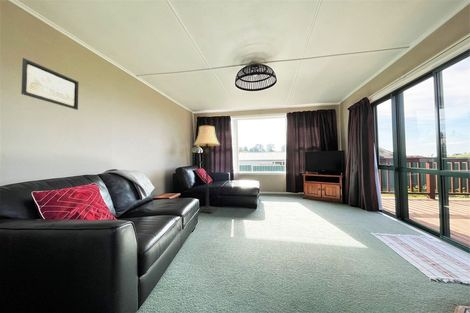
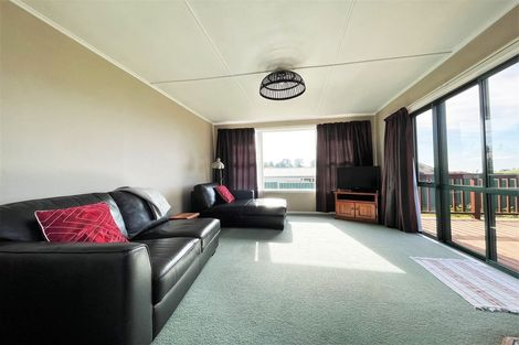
- wall art [20,57,80,111]
- lamp [193,125,221,214]
